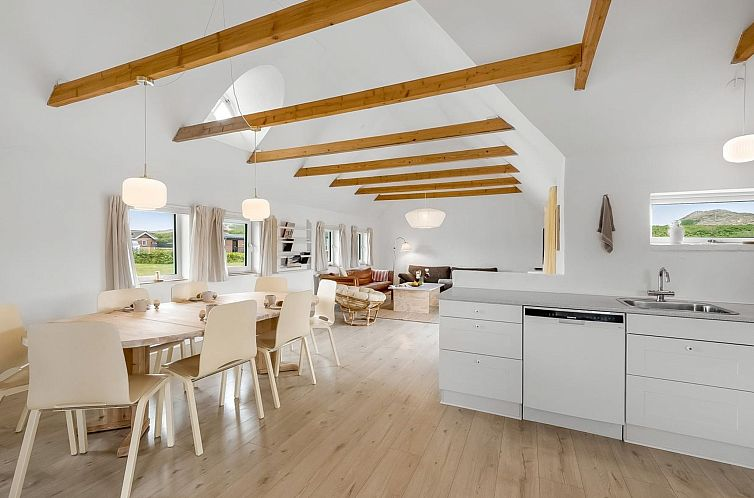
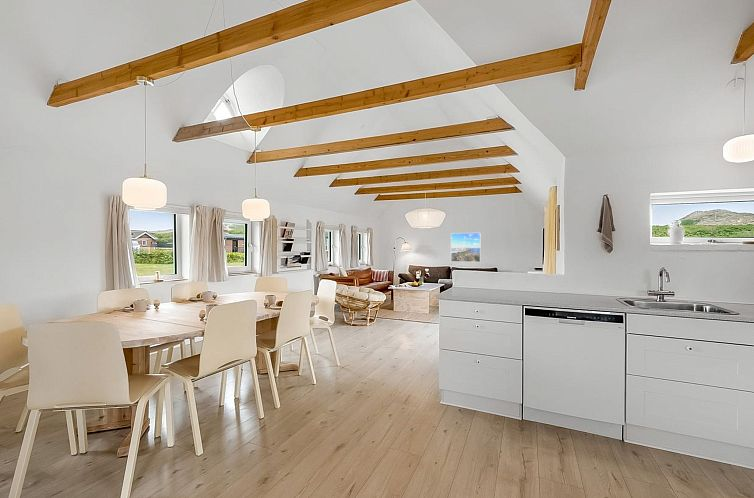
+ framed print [450,232,481,263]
